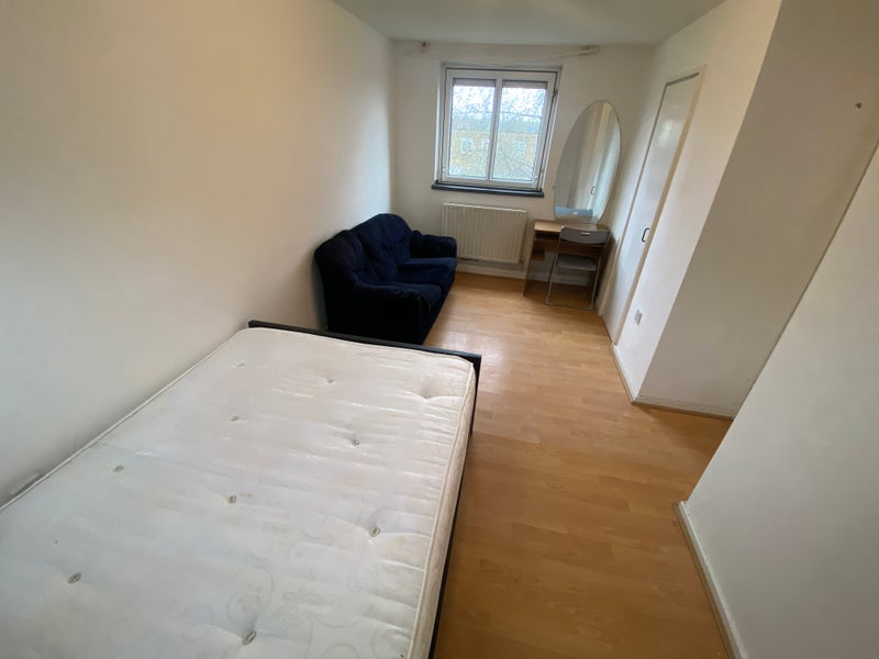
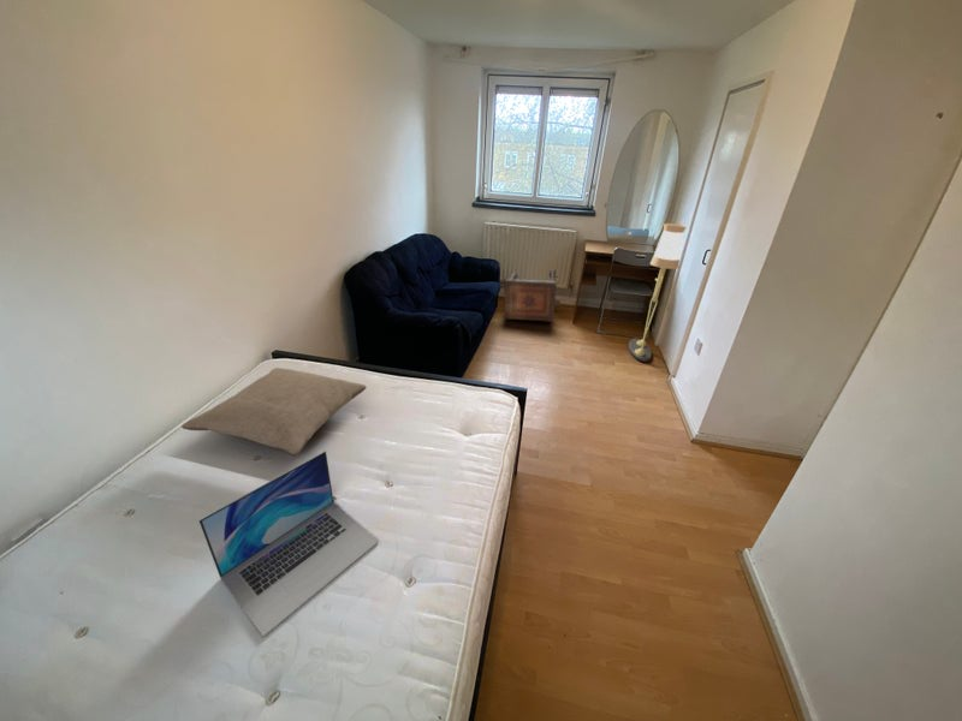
+ pillow [180,367,368,457]
+ floor lamp [628,222,688,363]
+ laptop [197,449,380,638]
+ side table [503,268,562,323]
